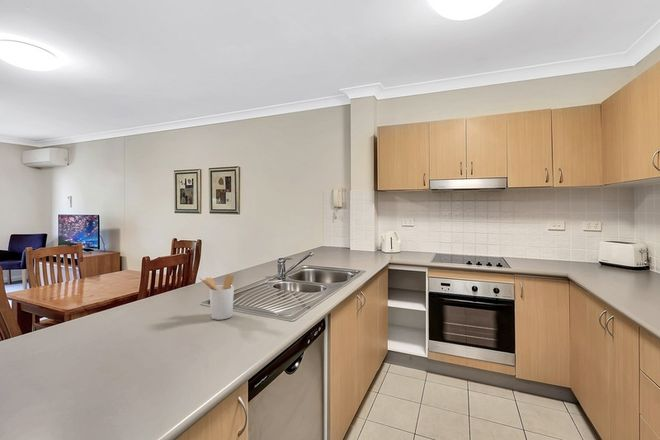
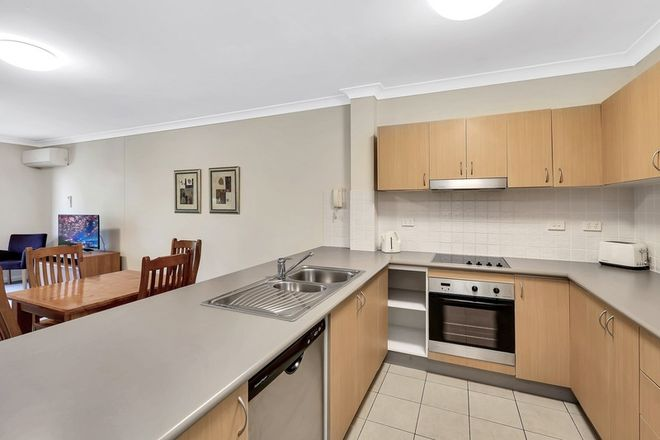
- utensil holder [199,274,235,321]
